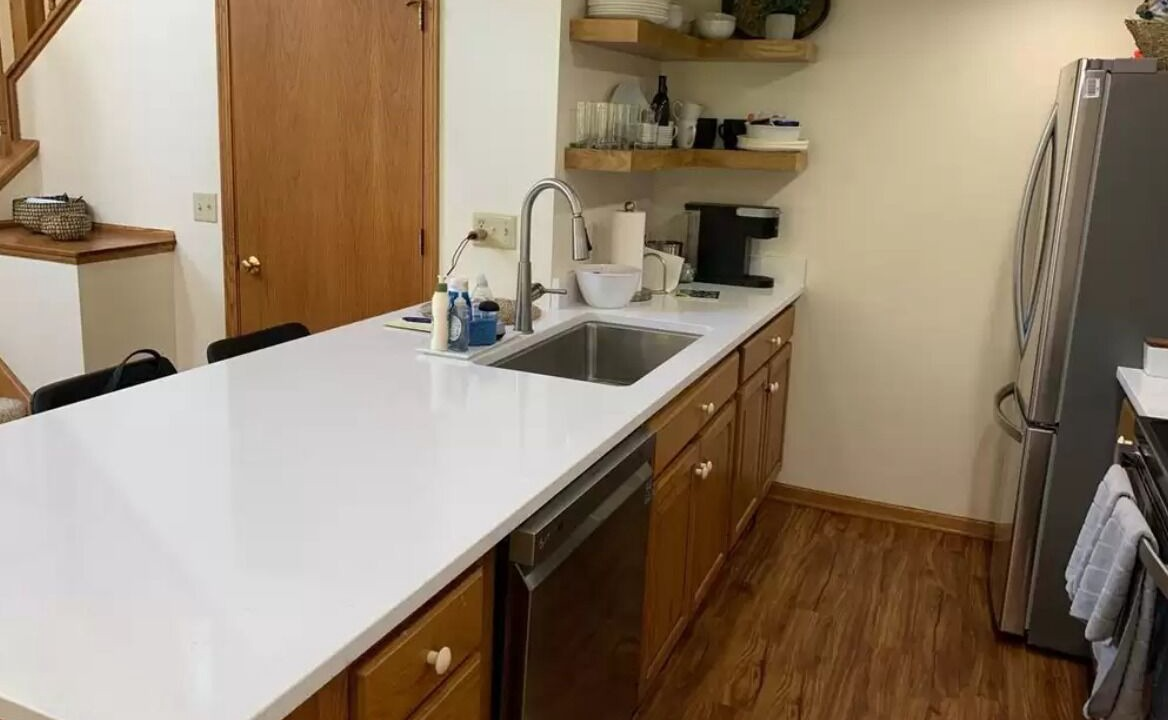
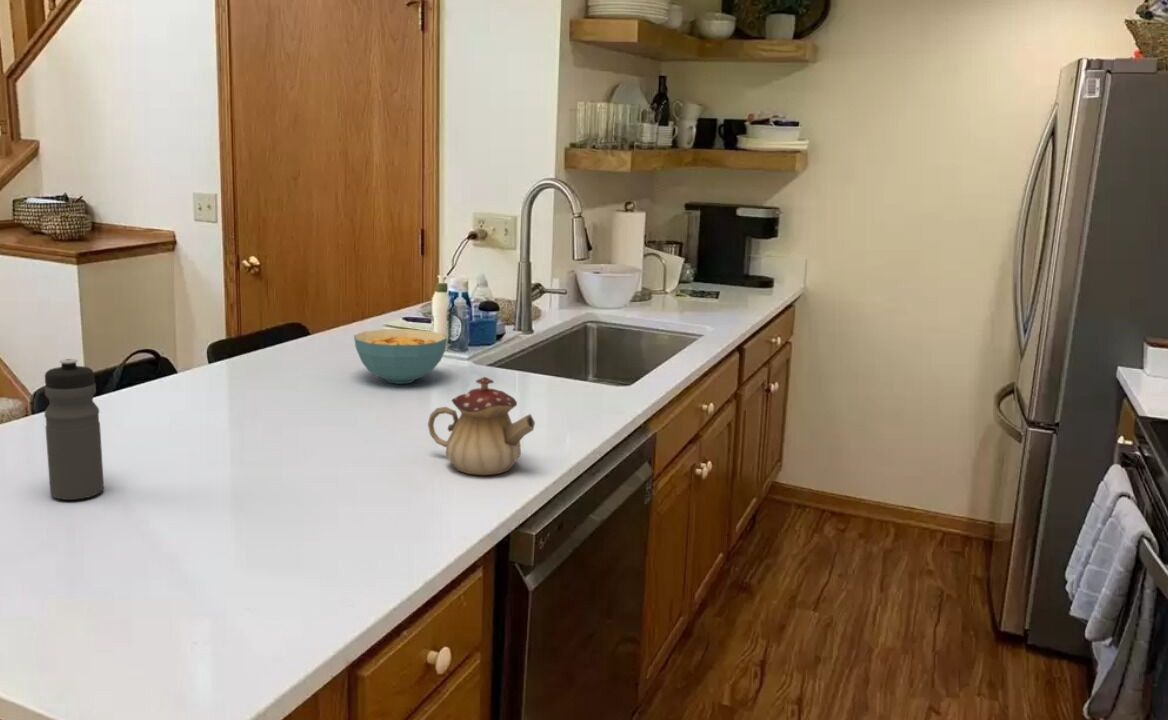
+ cereal bowl [353,328,448,385]
+ water bottle [43,358,105,501]
+ teapot [427,376,536,476]
